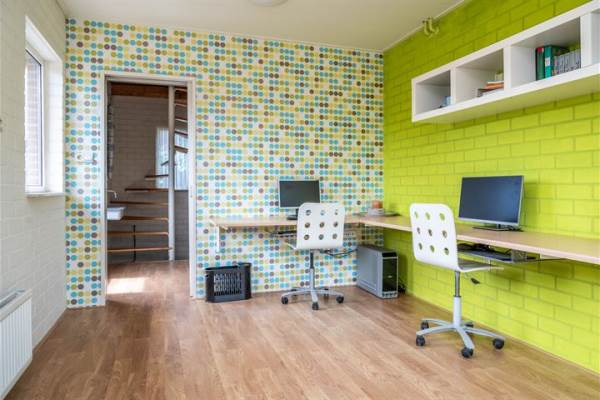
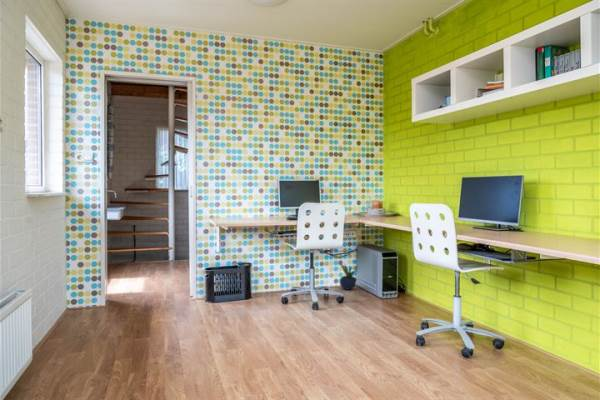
+ potted plant [339,261,359,291]
